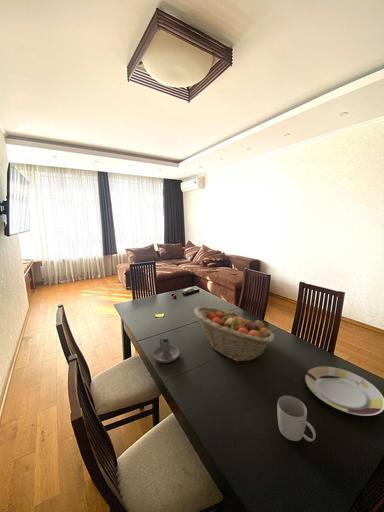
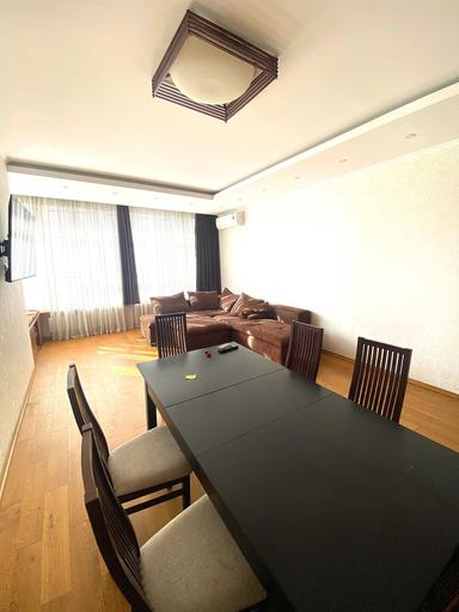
- plate [304,366,384,417]
- fruit basket [193,306,276,362]
- candle holder [152,337,181,364]
- mug [276,395,317,442]
